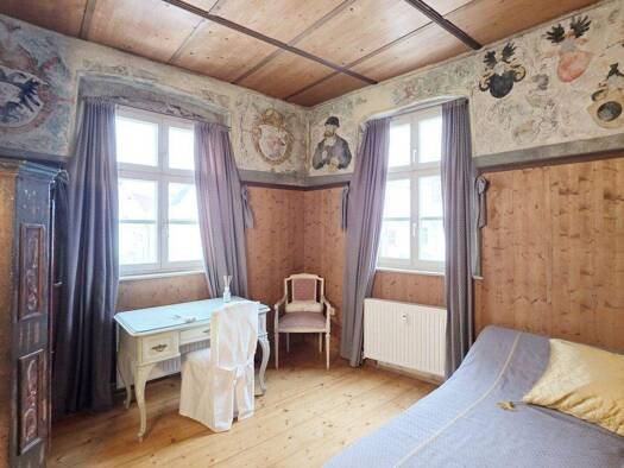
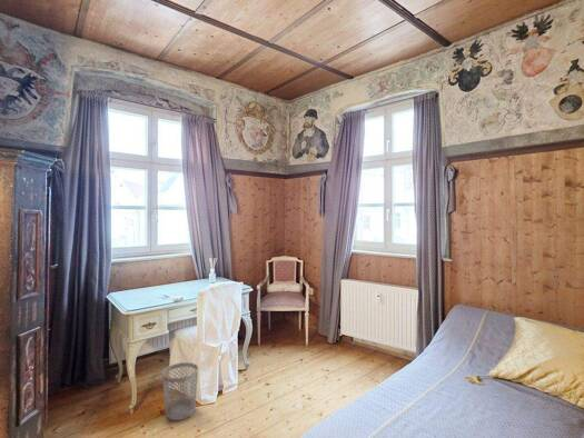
+ wastebasket [161,361,199,421]
